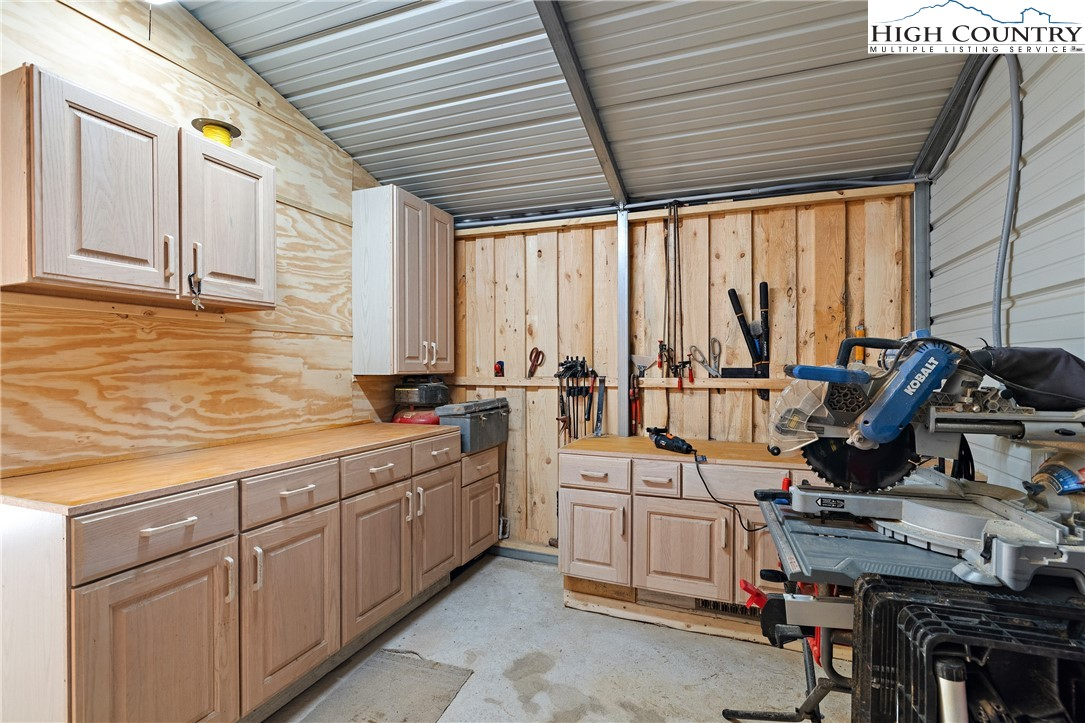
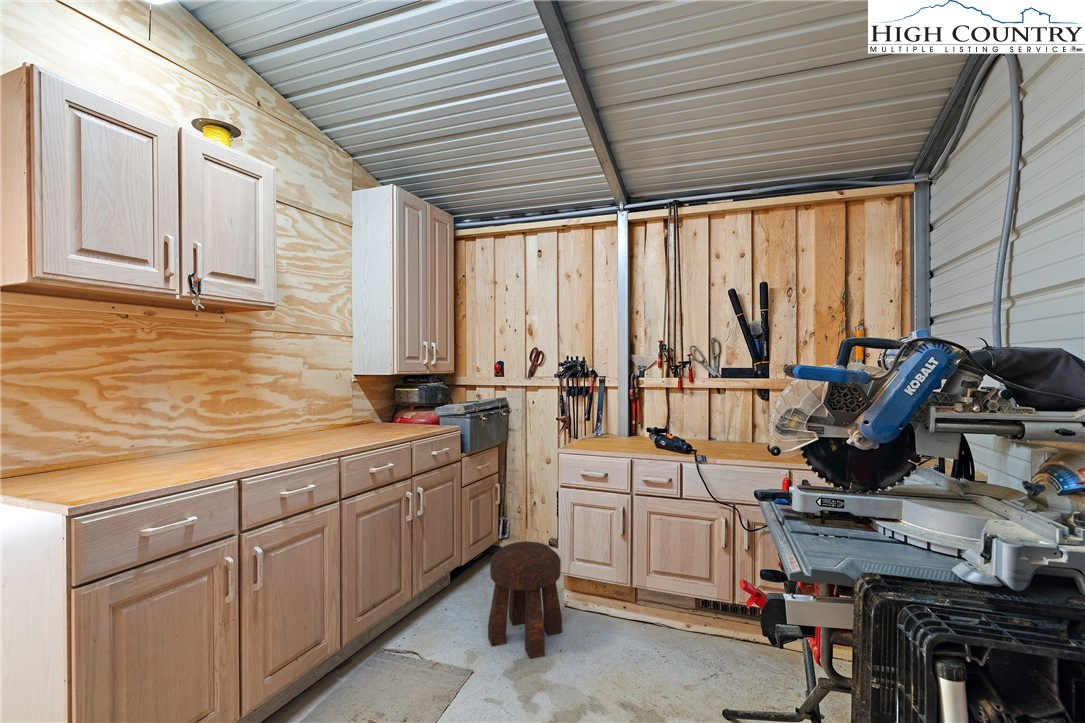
+ stool [487,541,563,660]
